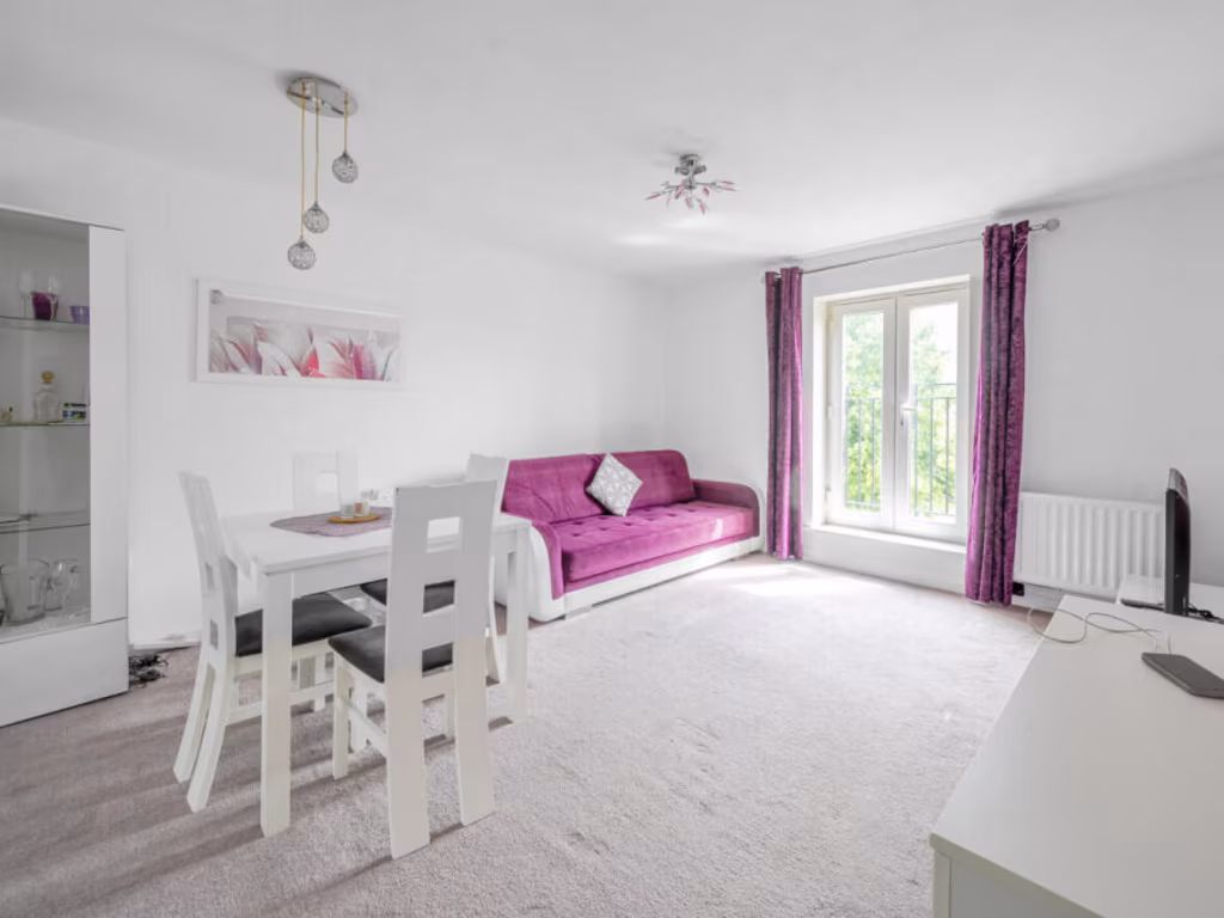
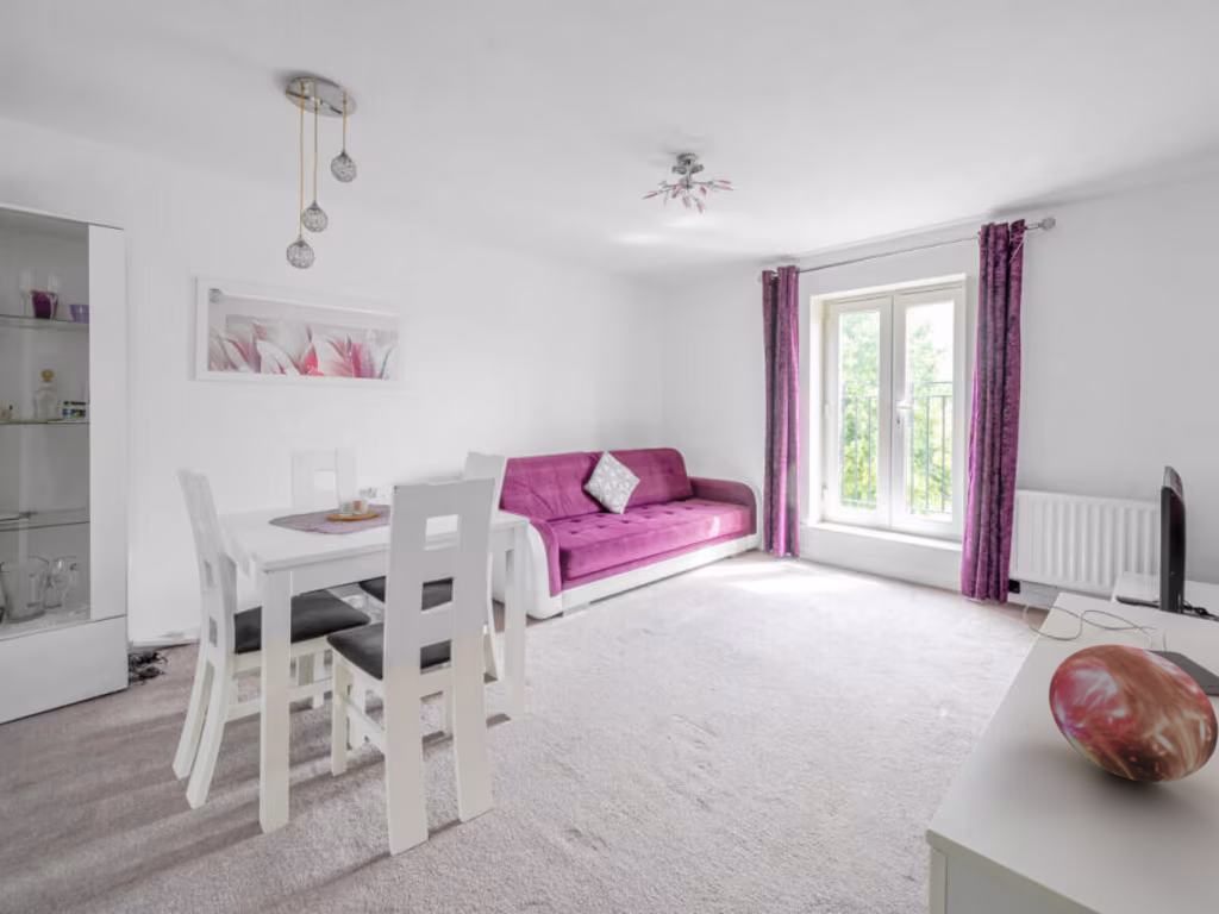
+ decorative orb [1048,644,1219,783]
